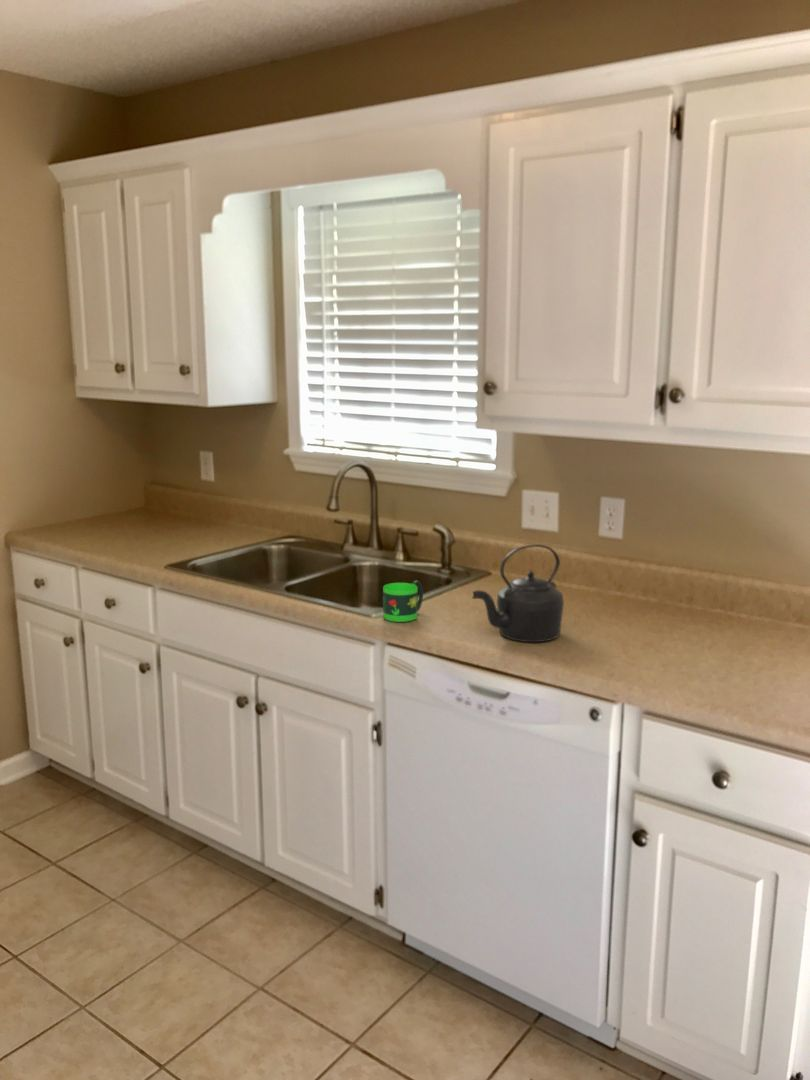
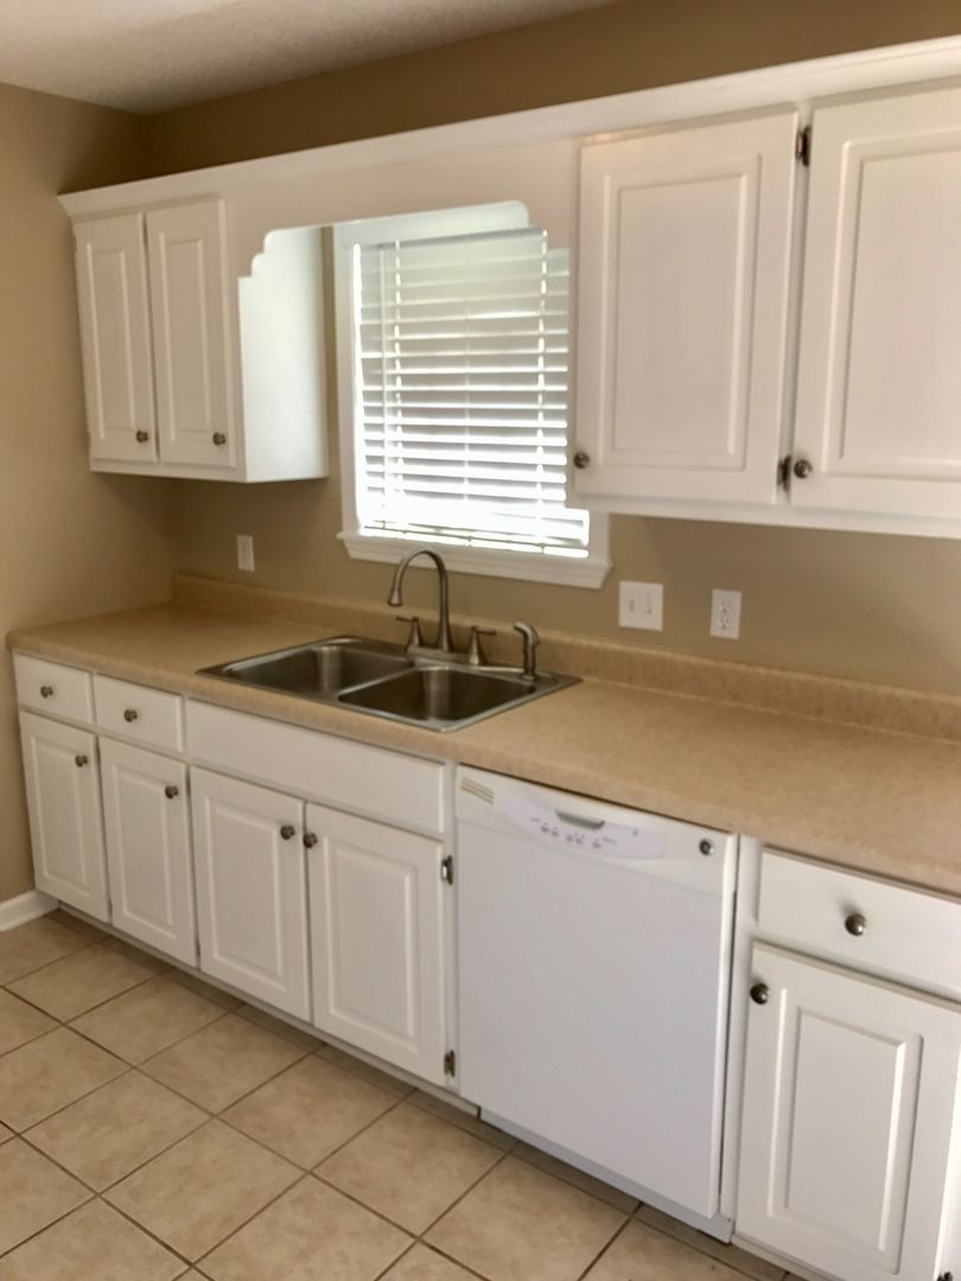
- mug [382,580,424,623]
- kettle [471,543,565,643]
